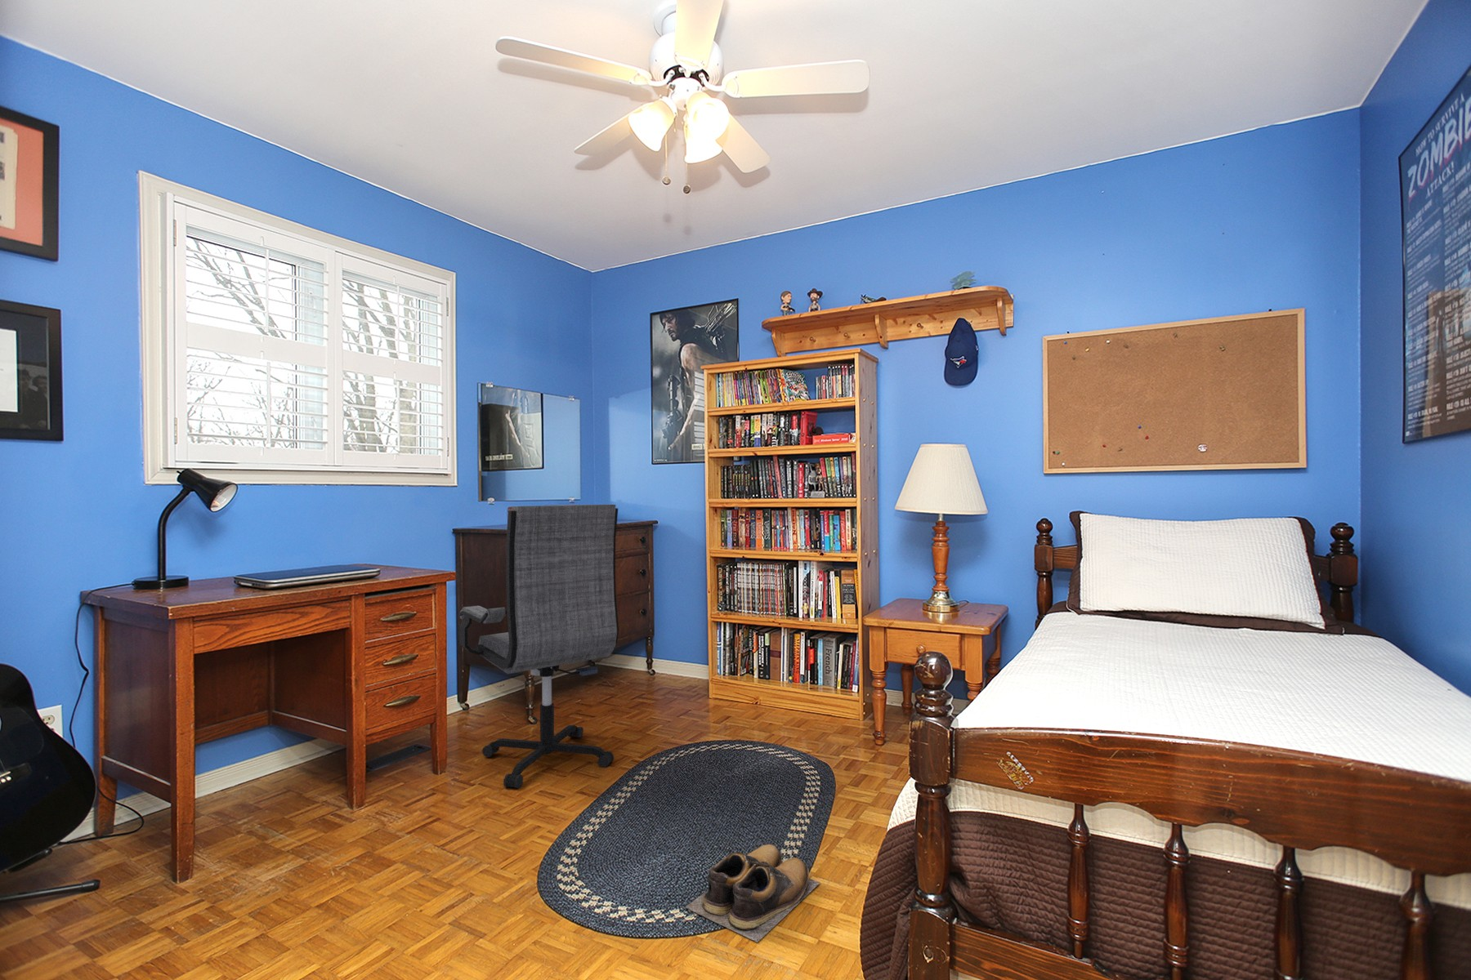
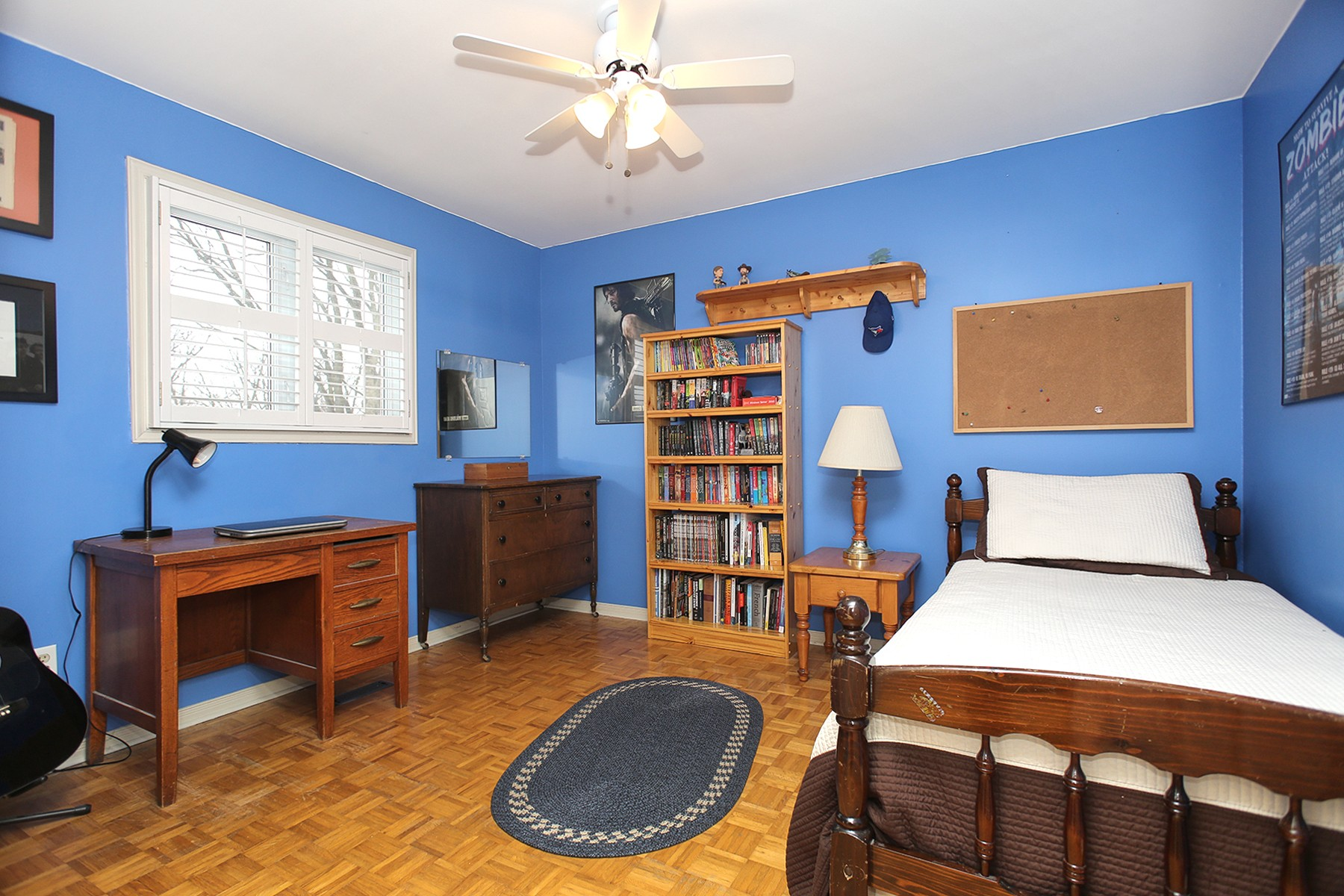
- shoes [685,843,821,943]
- office chair [459,504,619,789]
